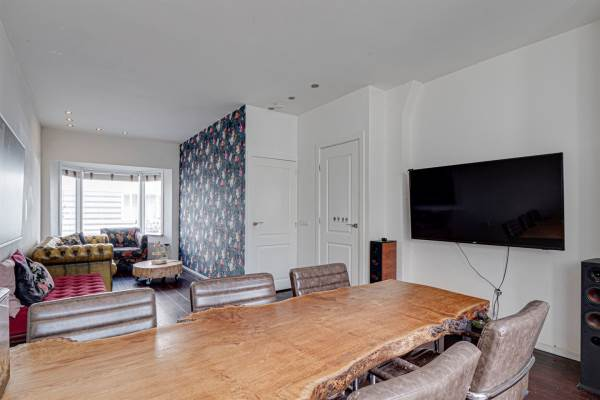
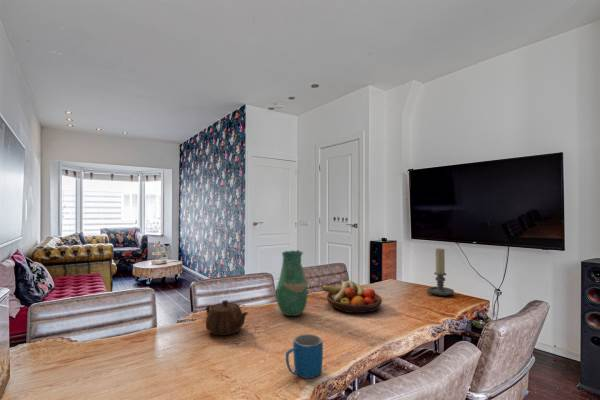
+ teapot [204,299,249,336]
+ fruit bowl [320,279,383,314]
+ candle holder [426,247,455,297]
+ vase [275,249,309,317]
+ mug [285,333,324,379]
